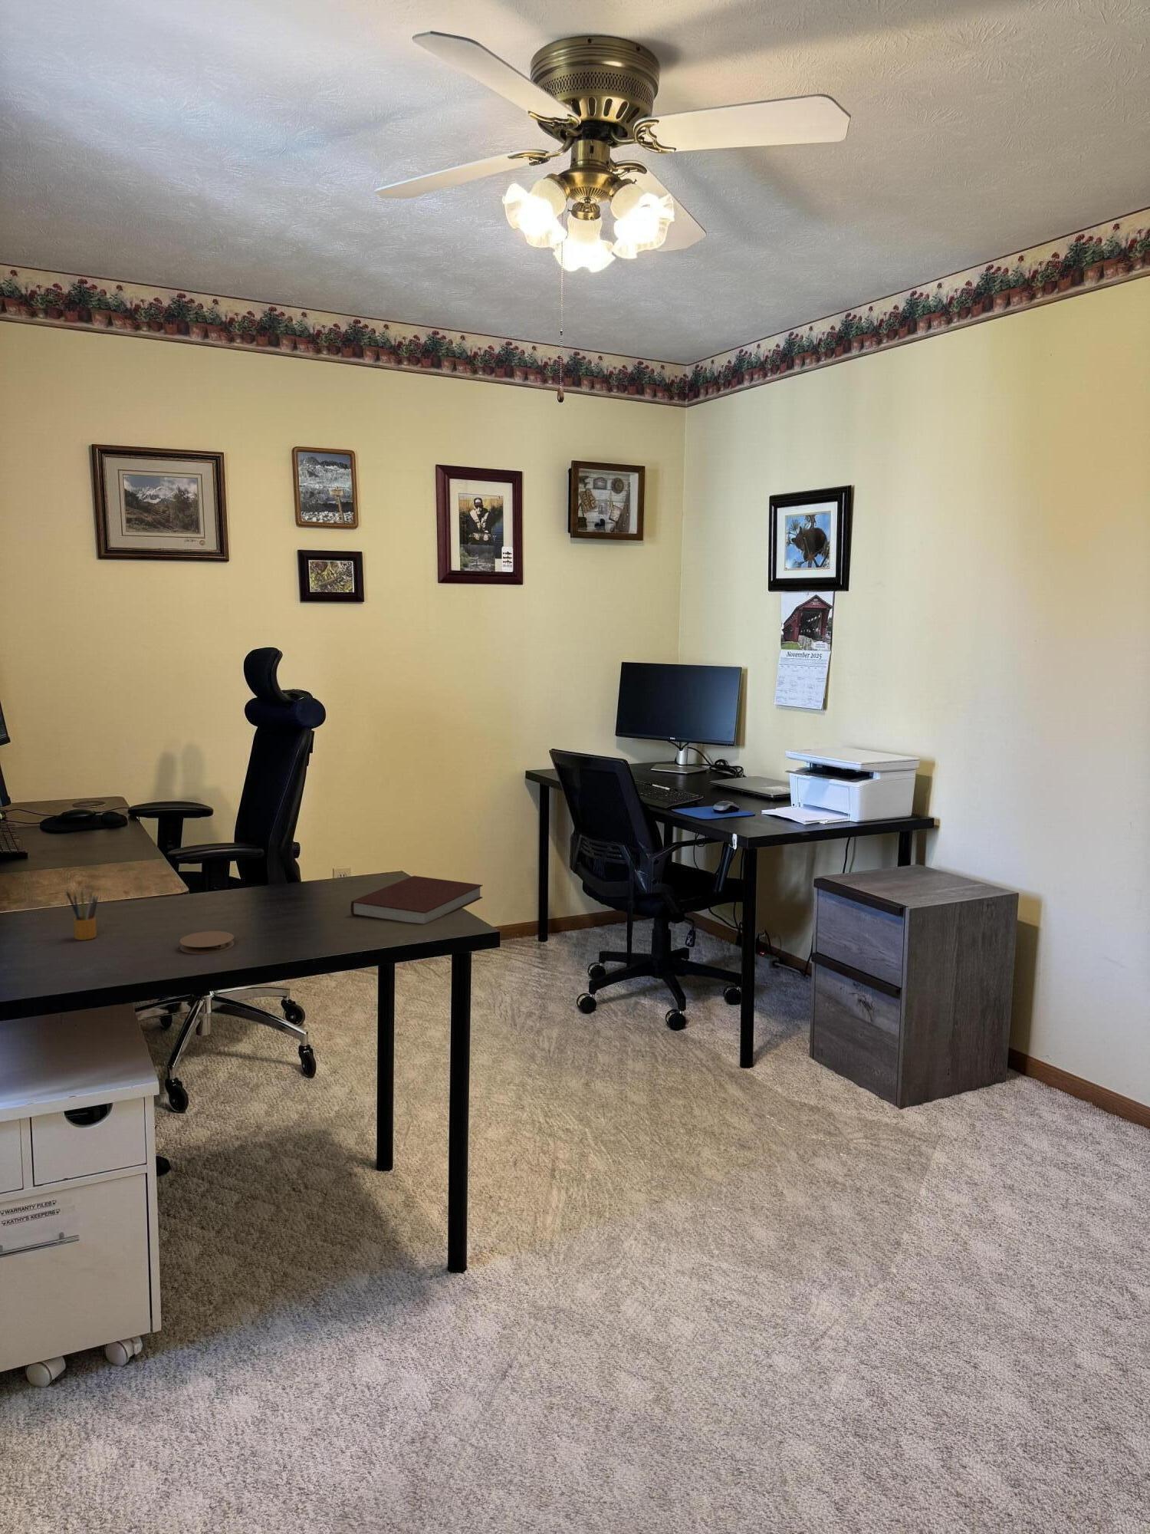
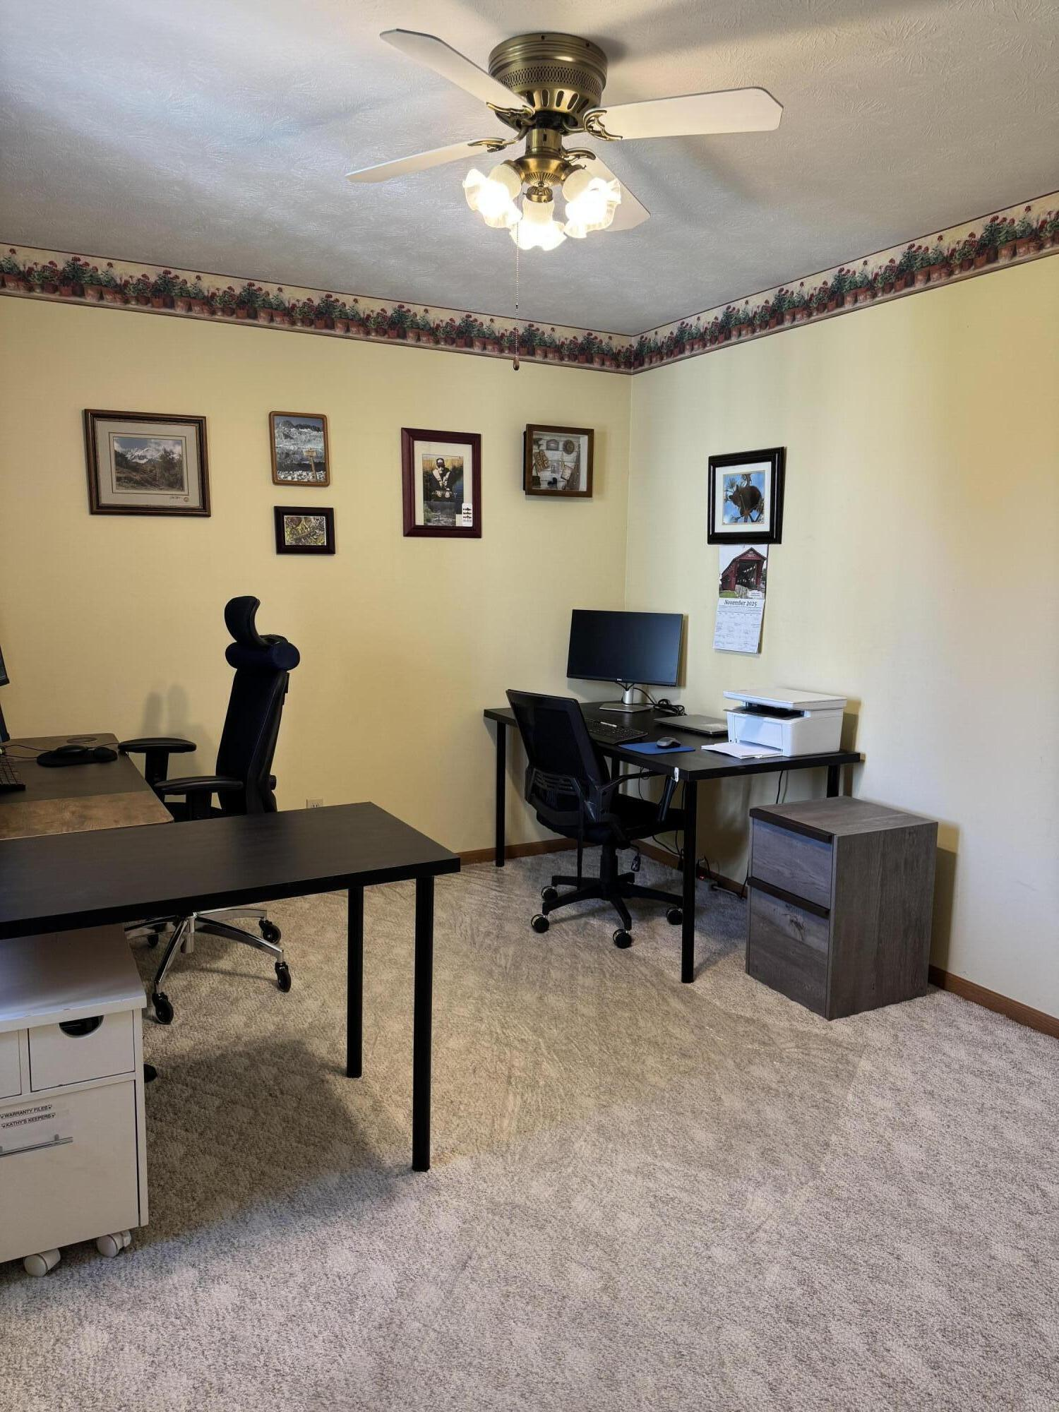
- pencil box [65,888,100,941]
- coaster [180,930,234,955]
- notebook [350,876,483,924]
